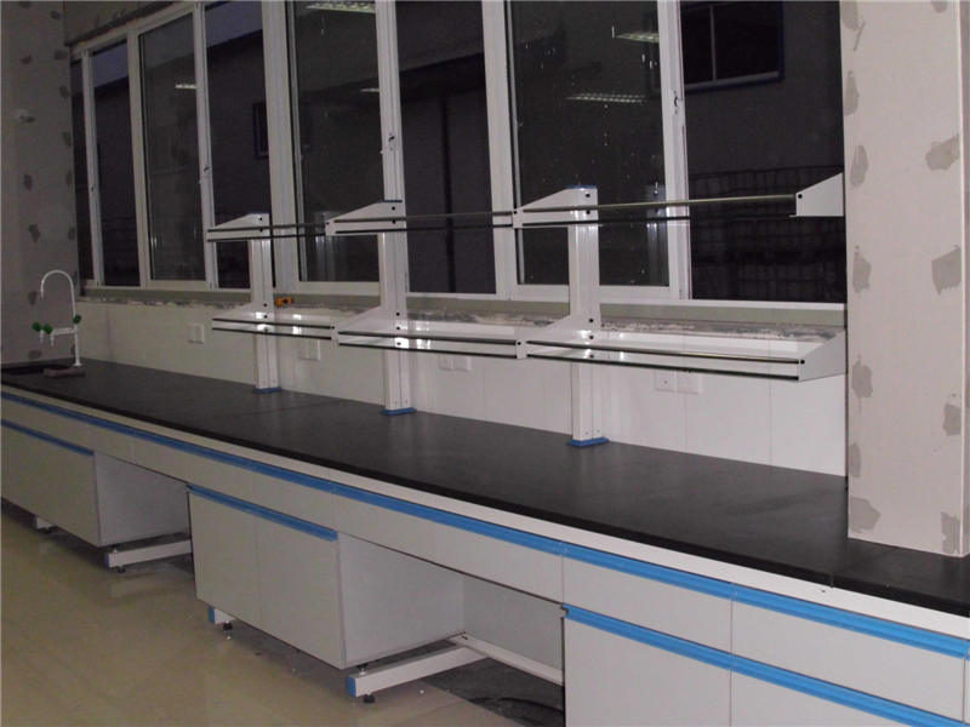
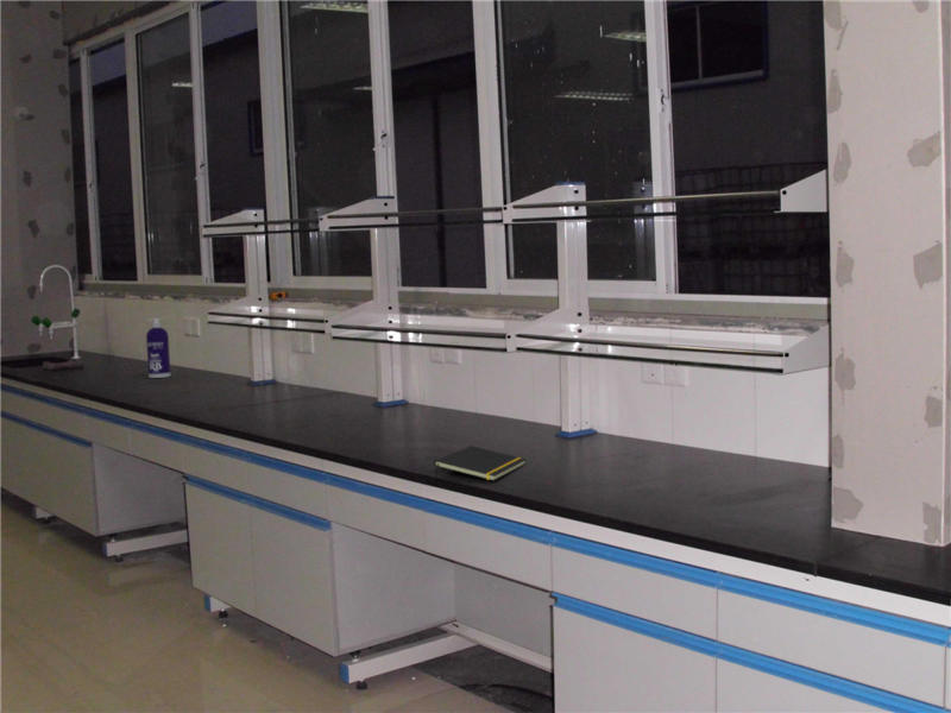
+ spray bottle [145,317,172,379]
+ notepad [434,444,528,482]
